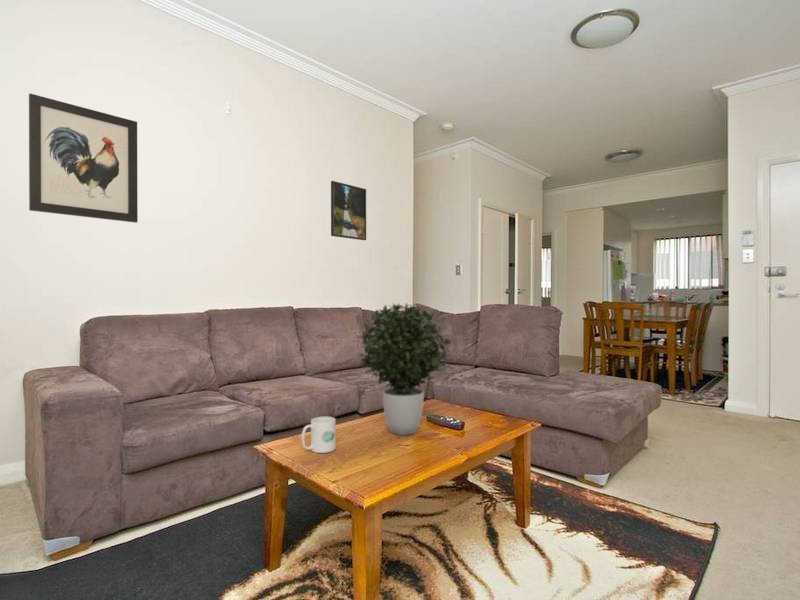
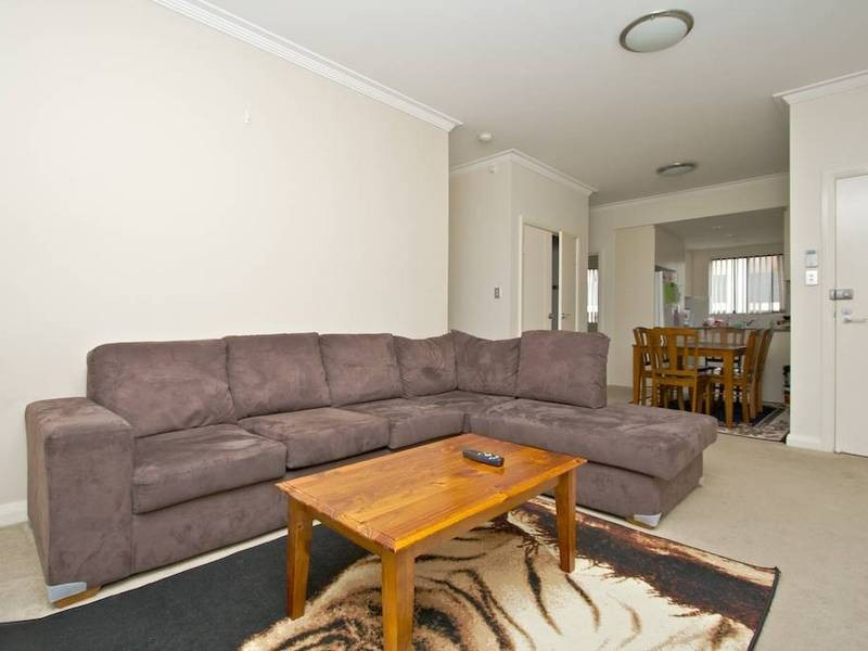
- mug [301,416,337,454]
- potted plant [356,302,452,436]
- wall art [28,93,139,224]
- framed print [330,180,367,241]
